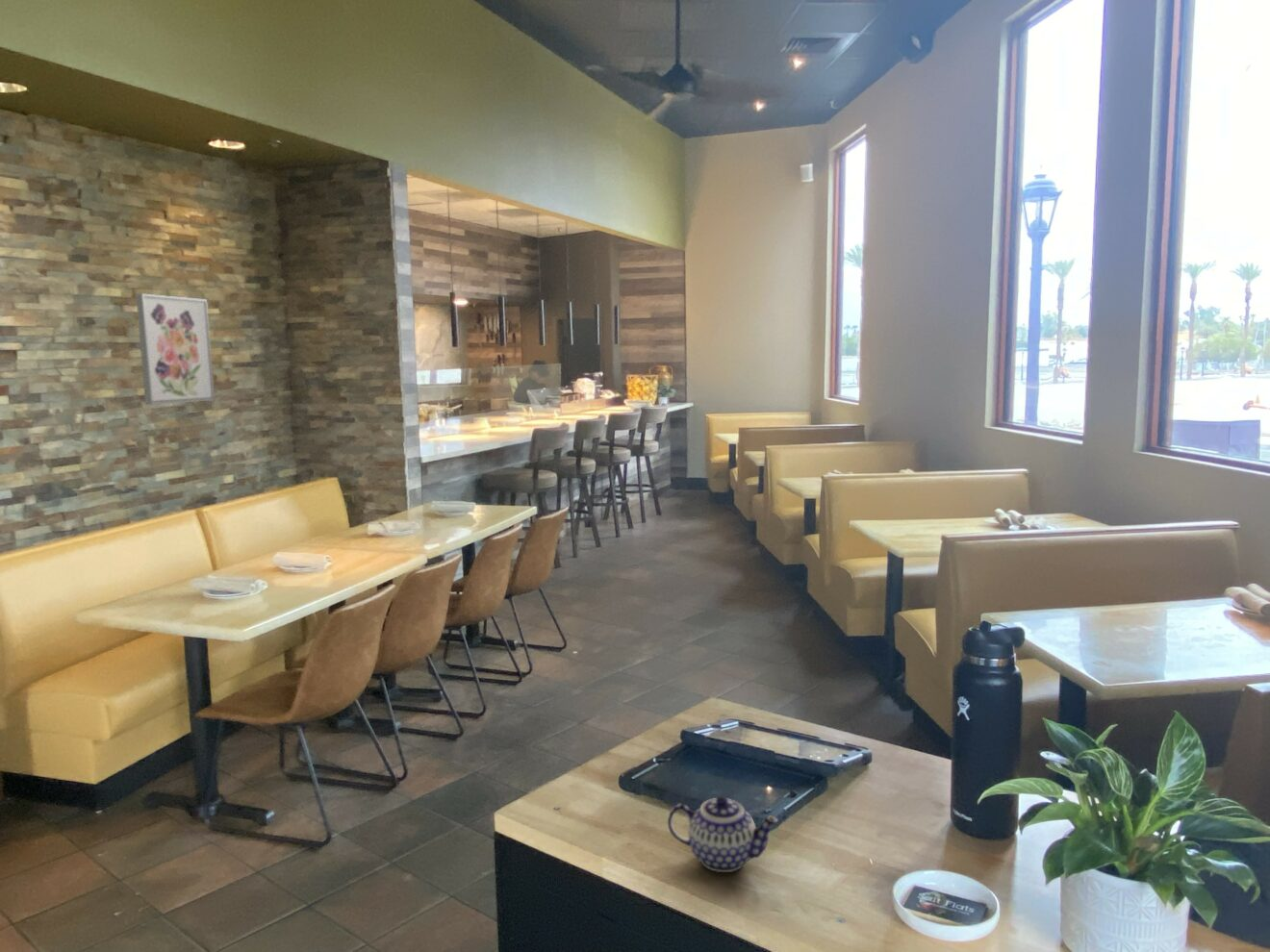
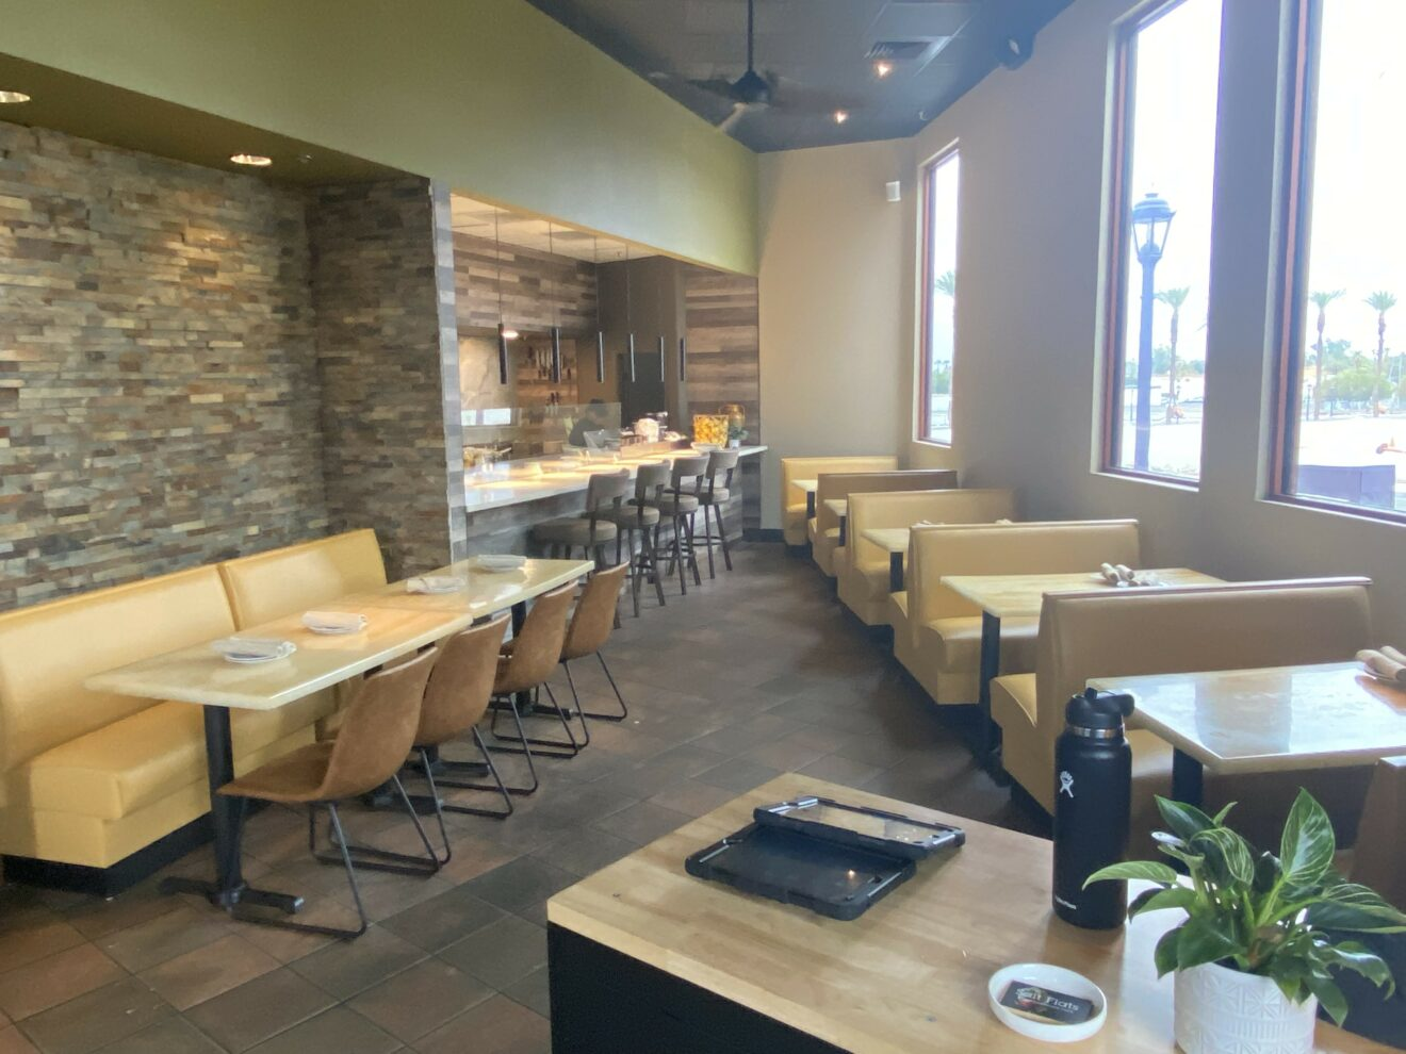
- wall art [135,292,216,406]
- teapot [667,795,779,873]
